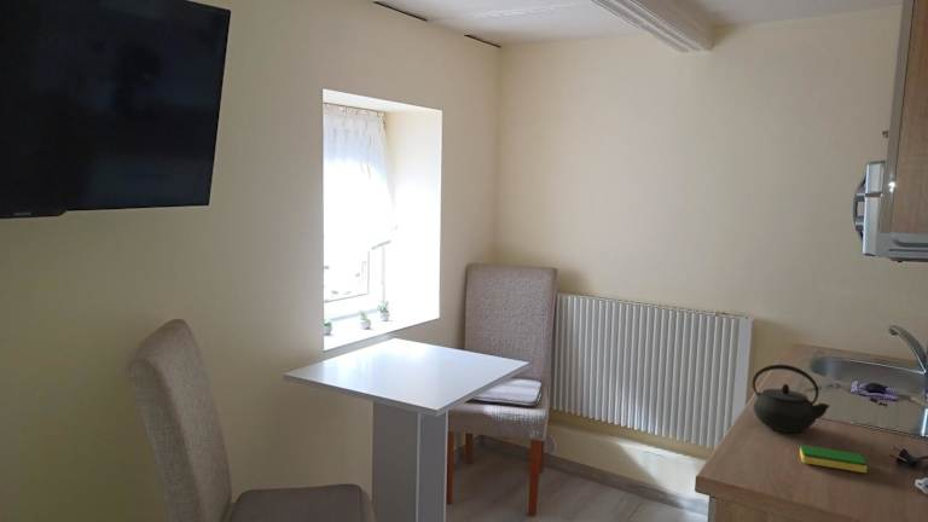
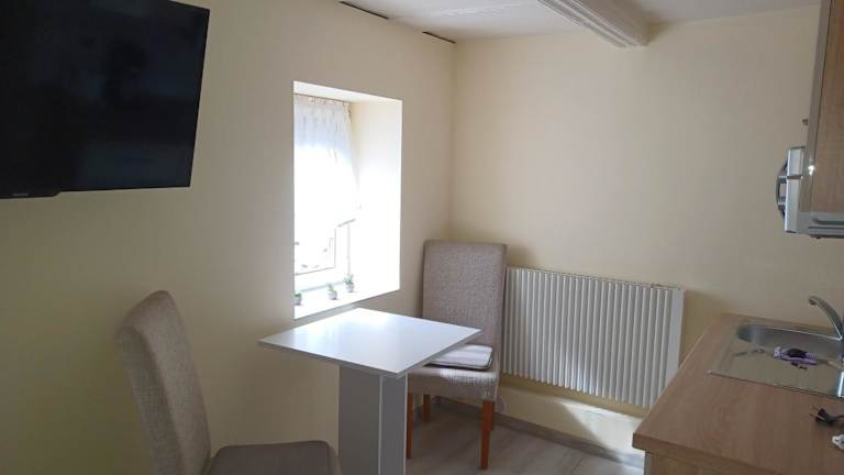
- kettle [752,364,831,434]
- dish sponge [799,443,869,474]
